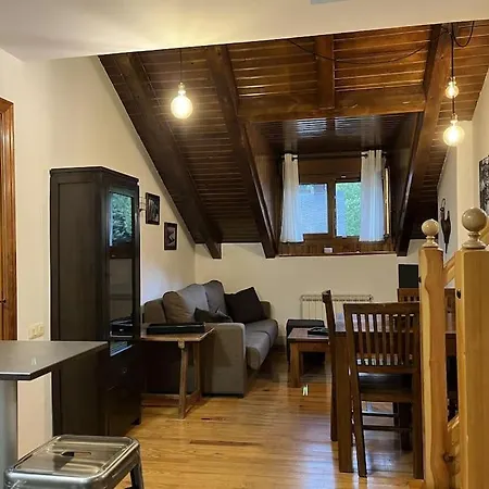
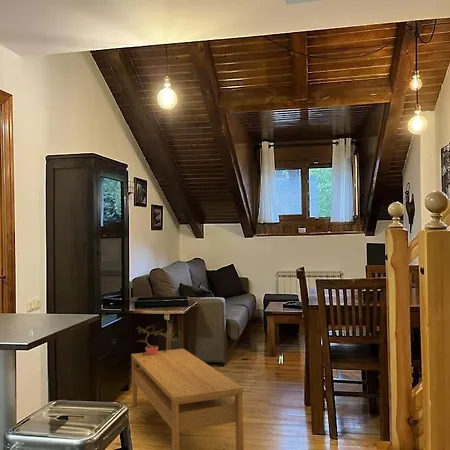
+ coffee table [130,348,245,450]
+ potted plant [136,324,178,355]
